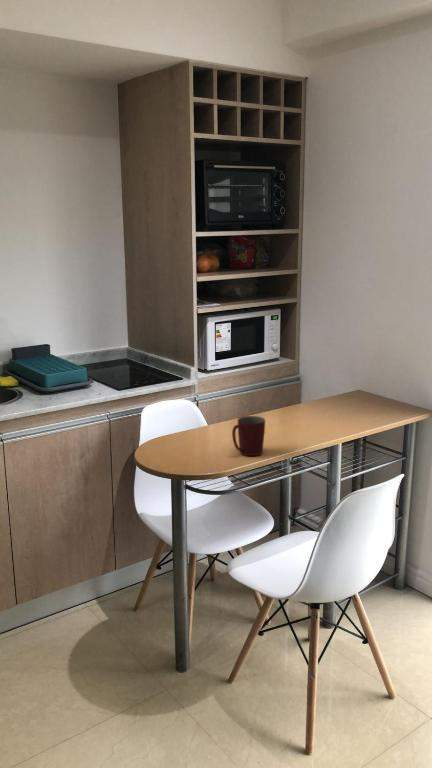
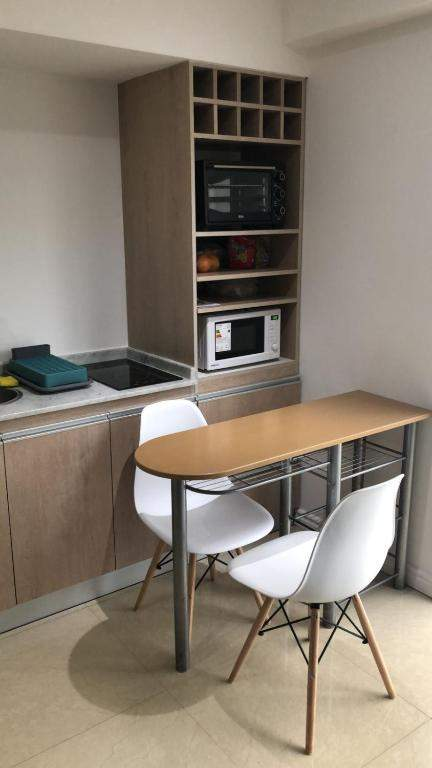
- mug [231,415,266,457]
